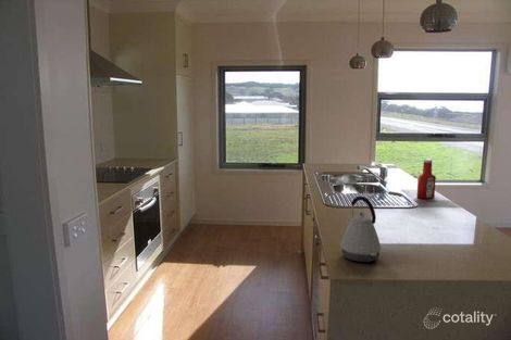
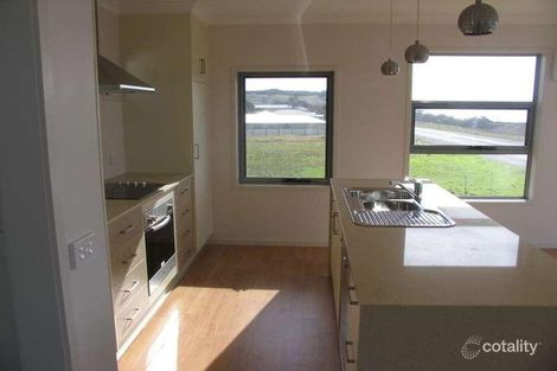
- kettle [339,196,382,263]
- soap bottle [415,159,437,200]
